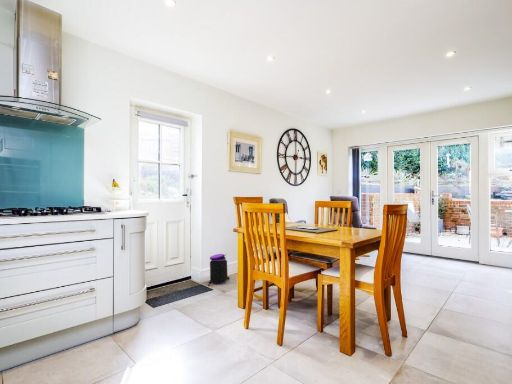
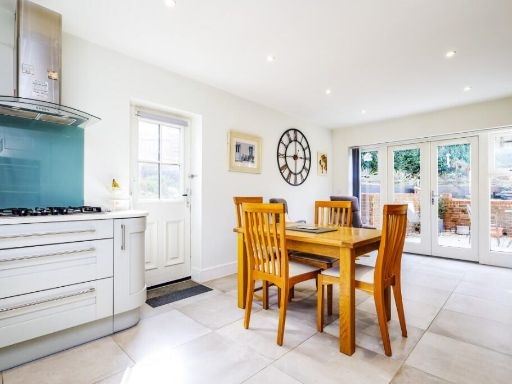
- trash can [207,253,231,287]
